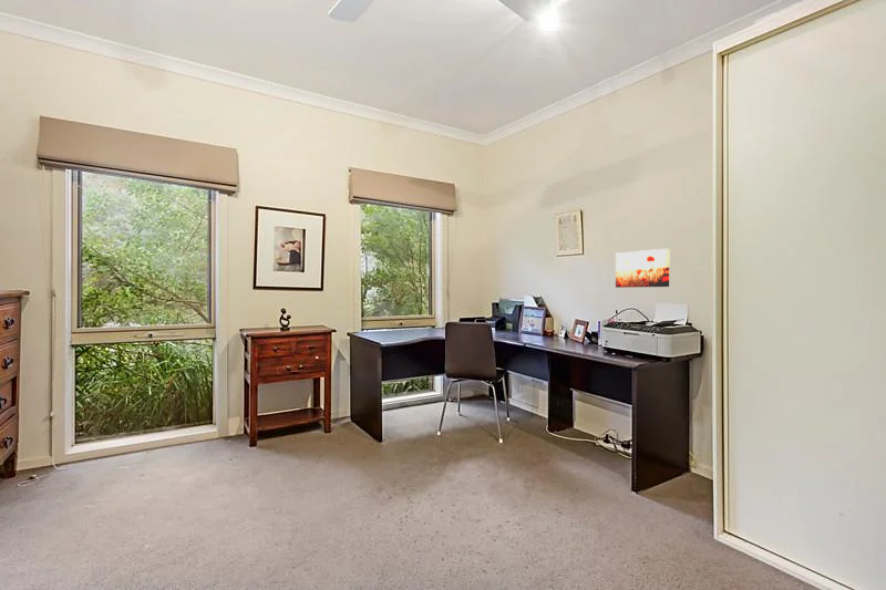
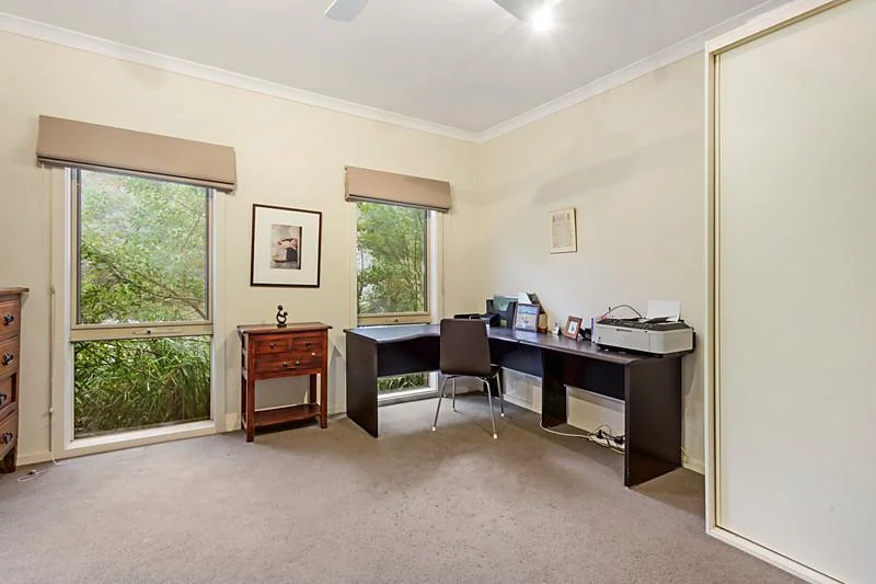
- wall art [615,248,670,289]
